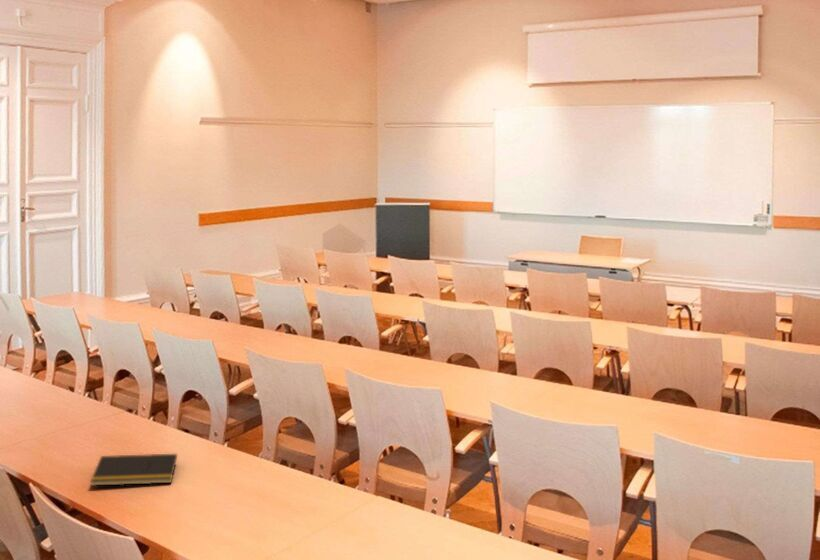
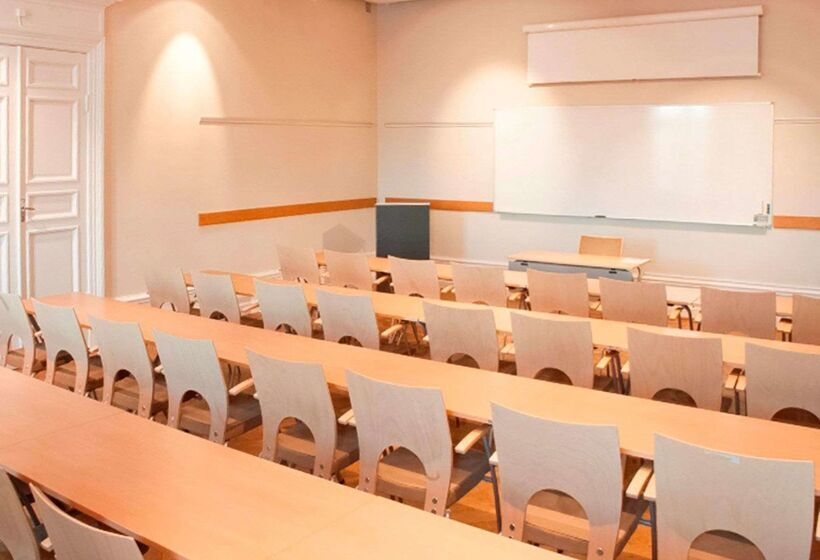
- notepad [89,453,178,487]
